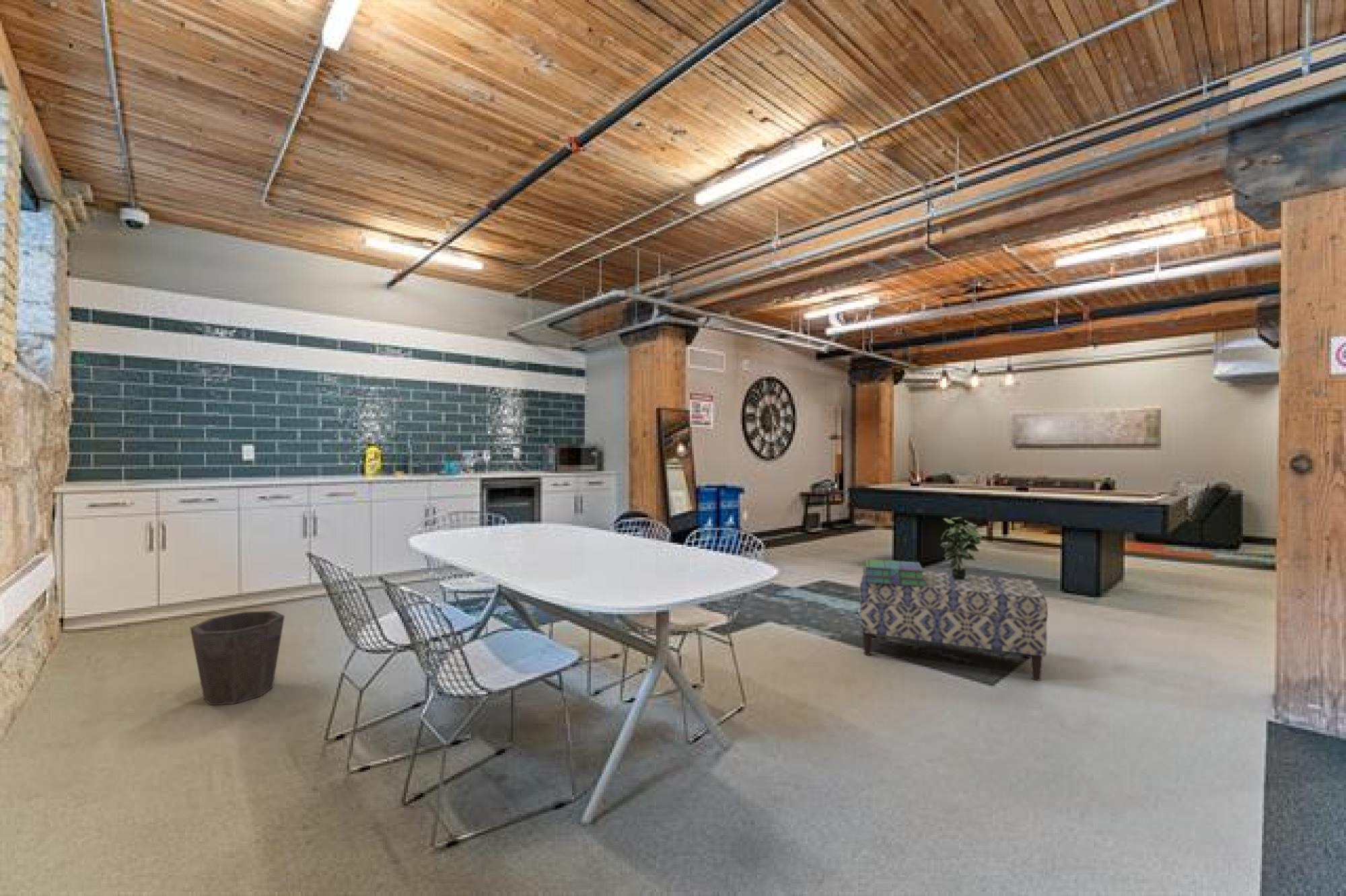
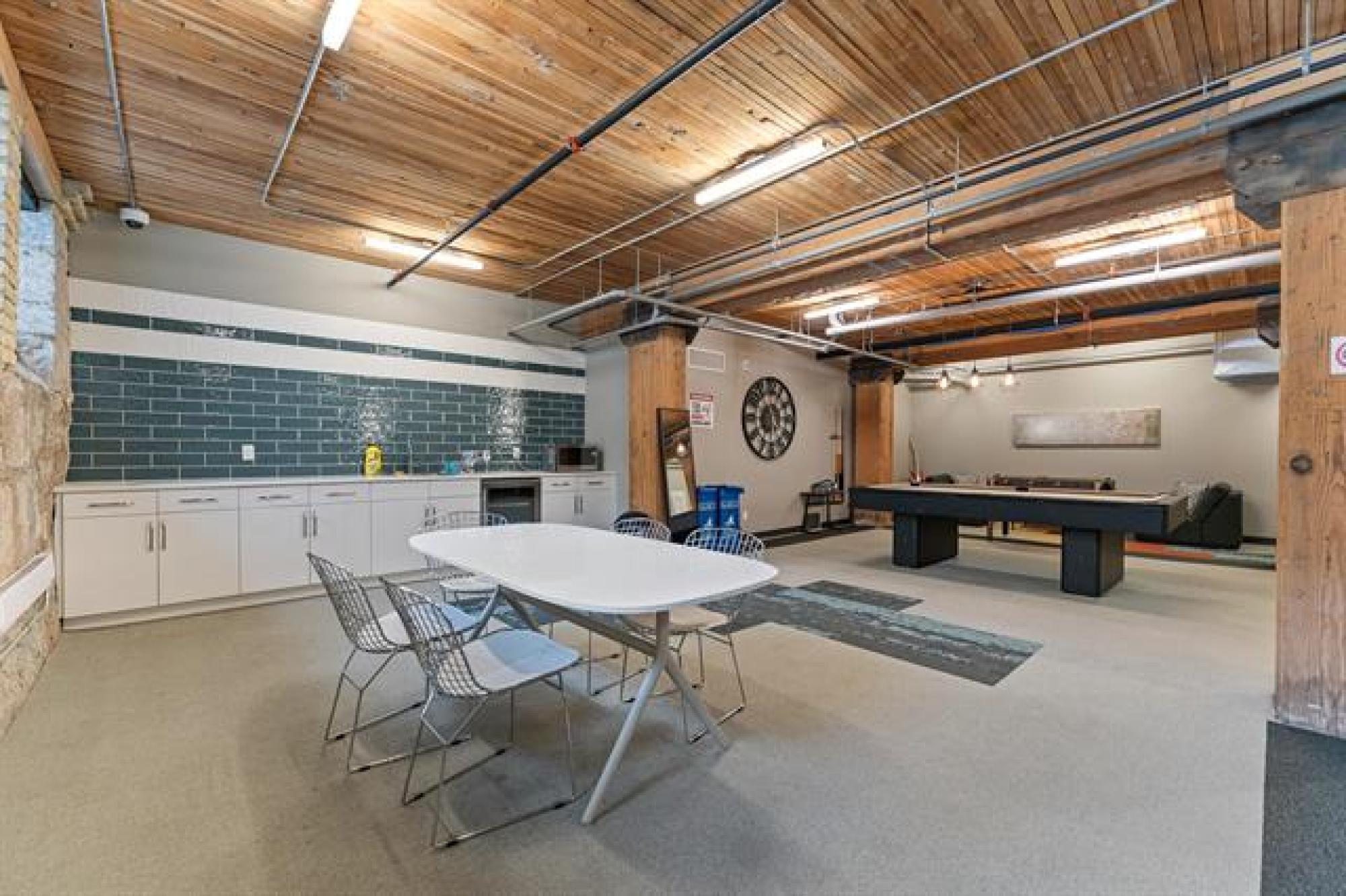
- waste bin [189,610,285,706]
- bench [859,570,1049,681]
- potted plant [940,517,983,580]
- stack of books [862,558,926,587]
